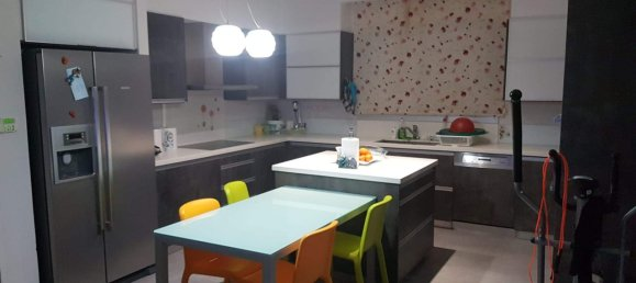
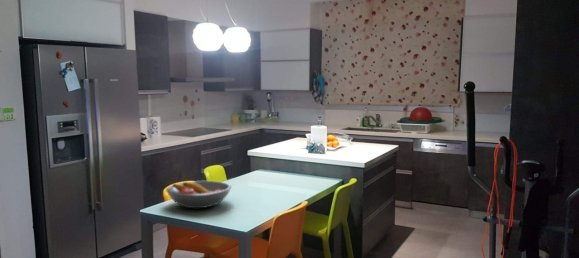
+ fruit bowl [165,180,232,209]
